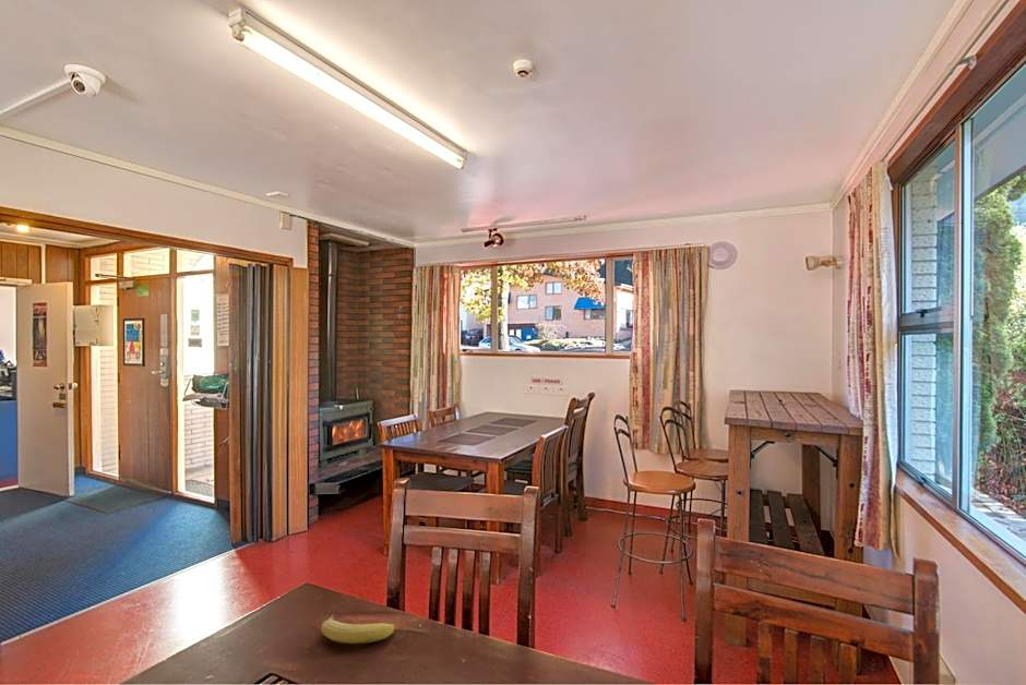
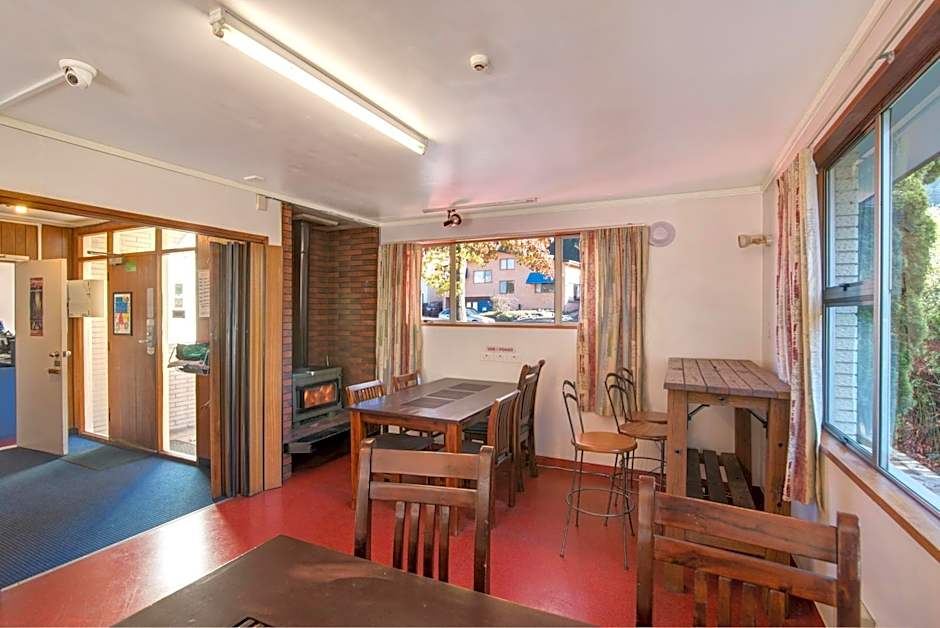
- fruit [320,612,396,645]
